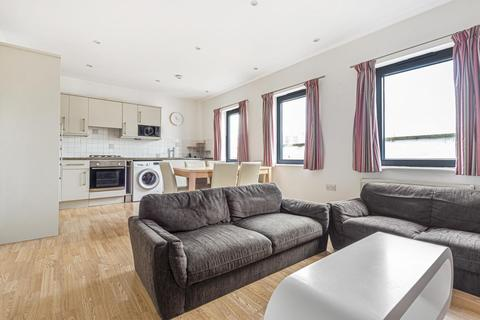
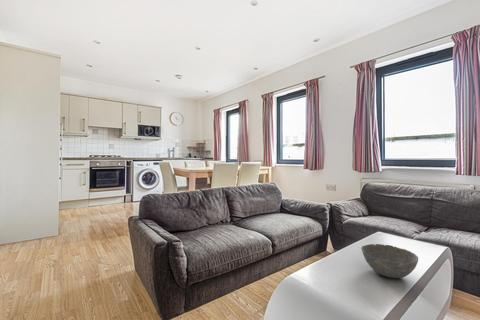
+ bowl [360,243,419,279]
